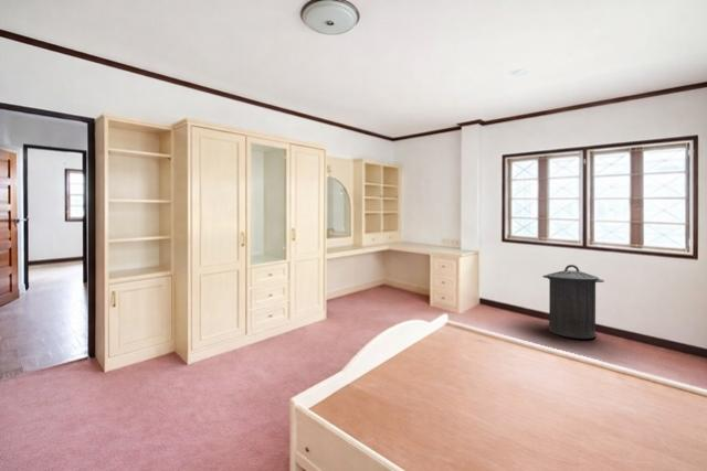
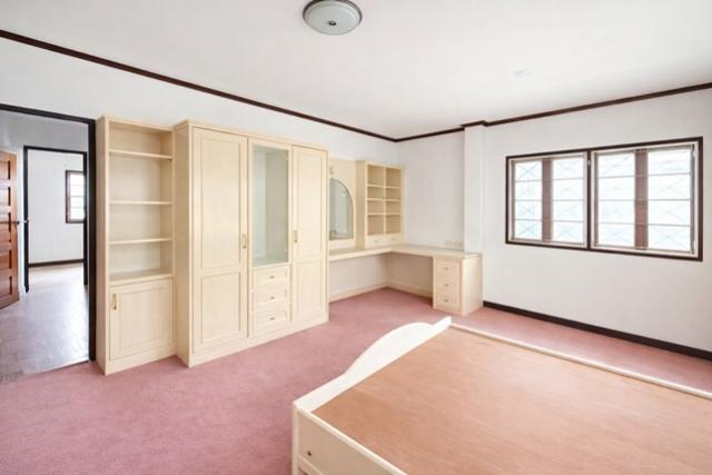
- trash can [541,264,605,340]
